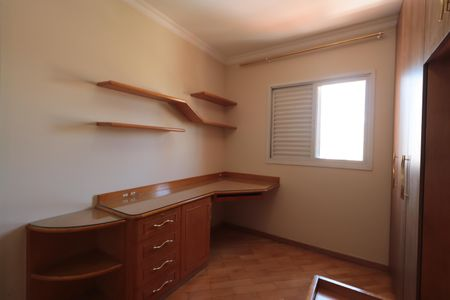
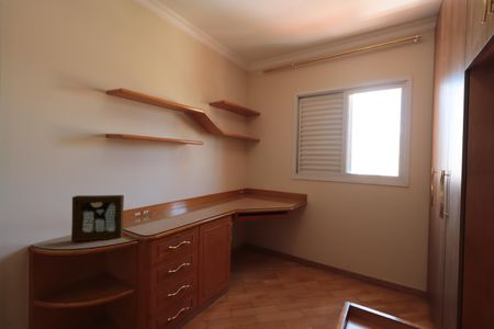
+ picture frame [70,194,125,242]
